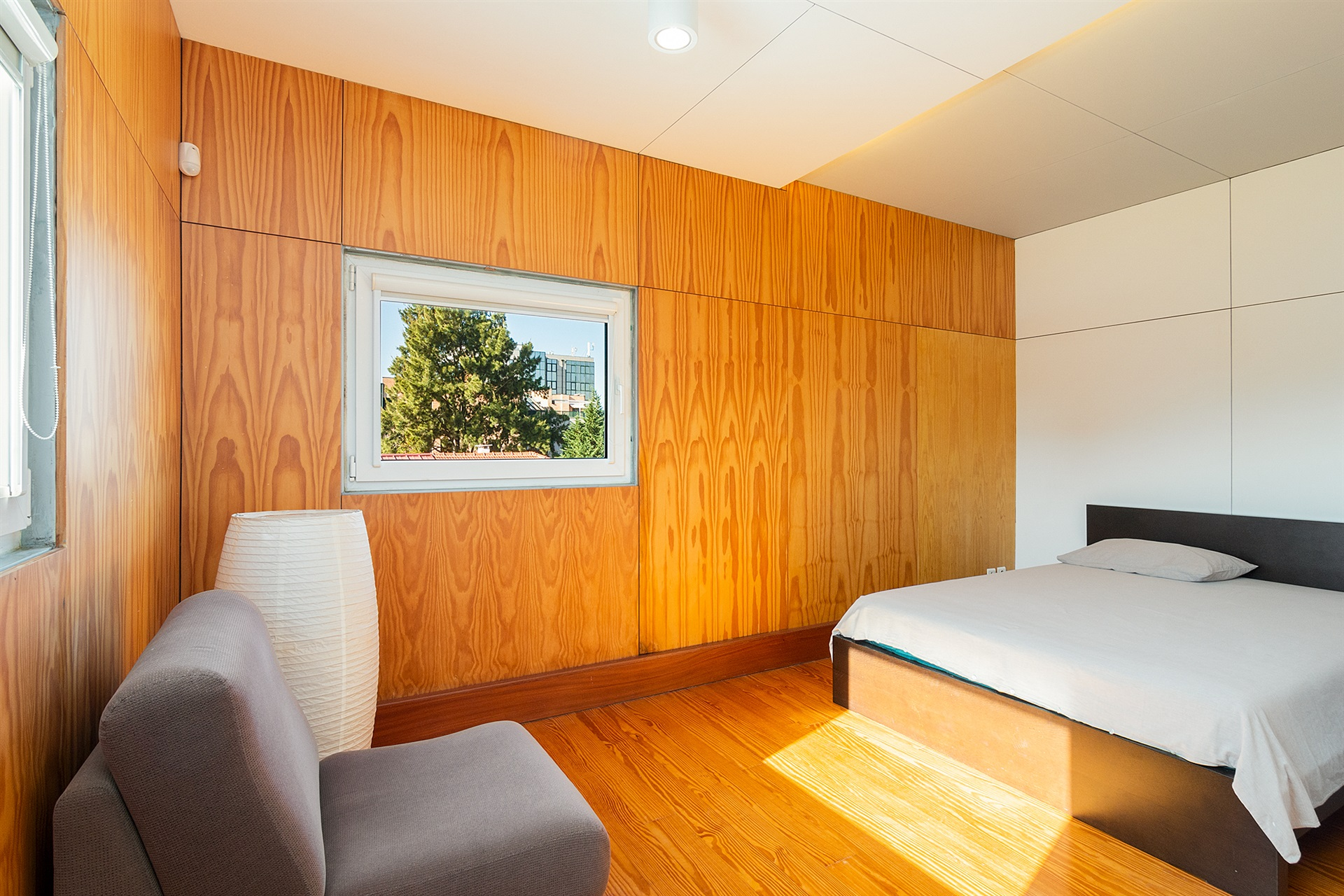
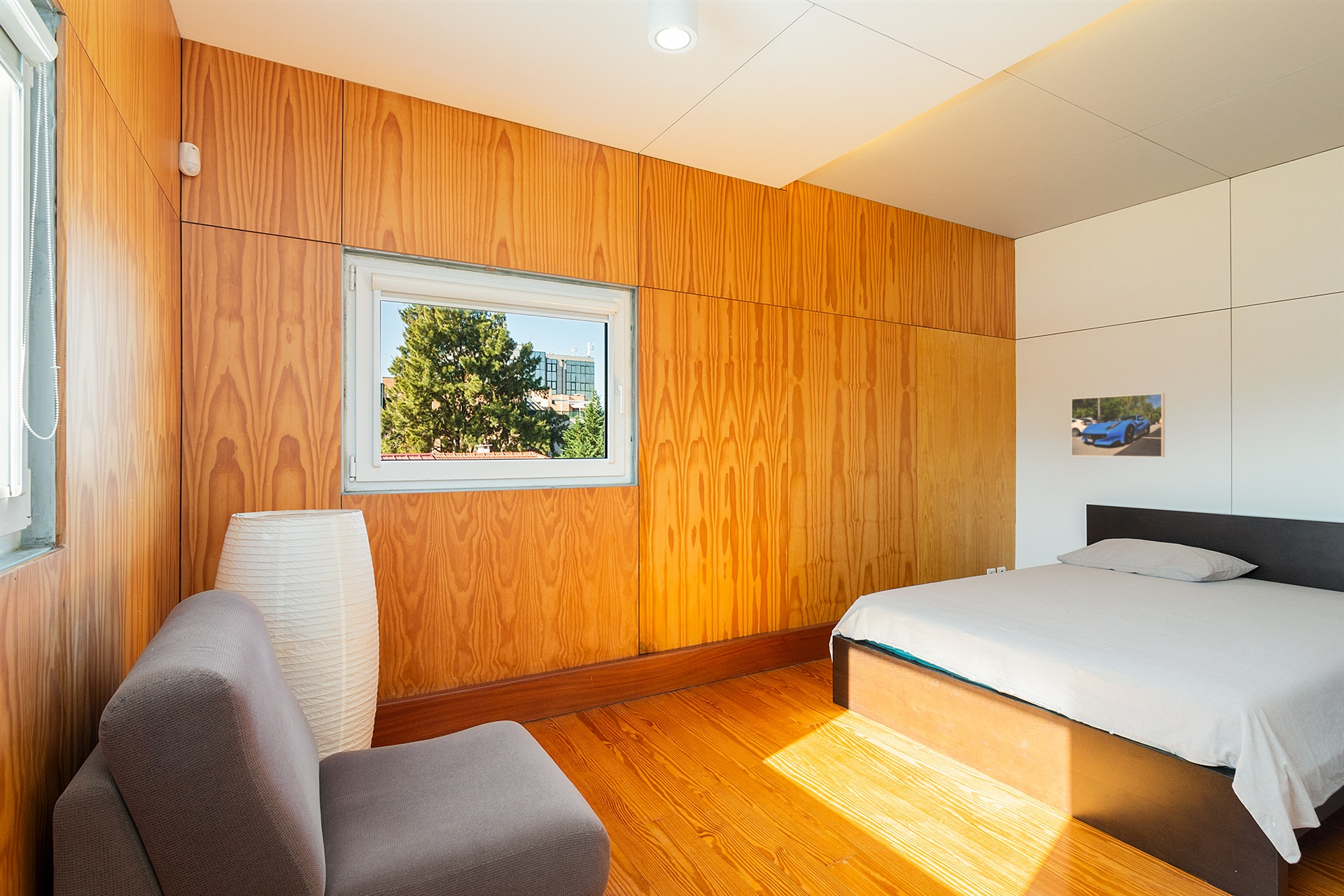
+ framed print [1070,393,1166,458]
